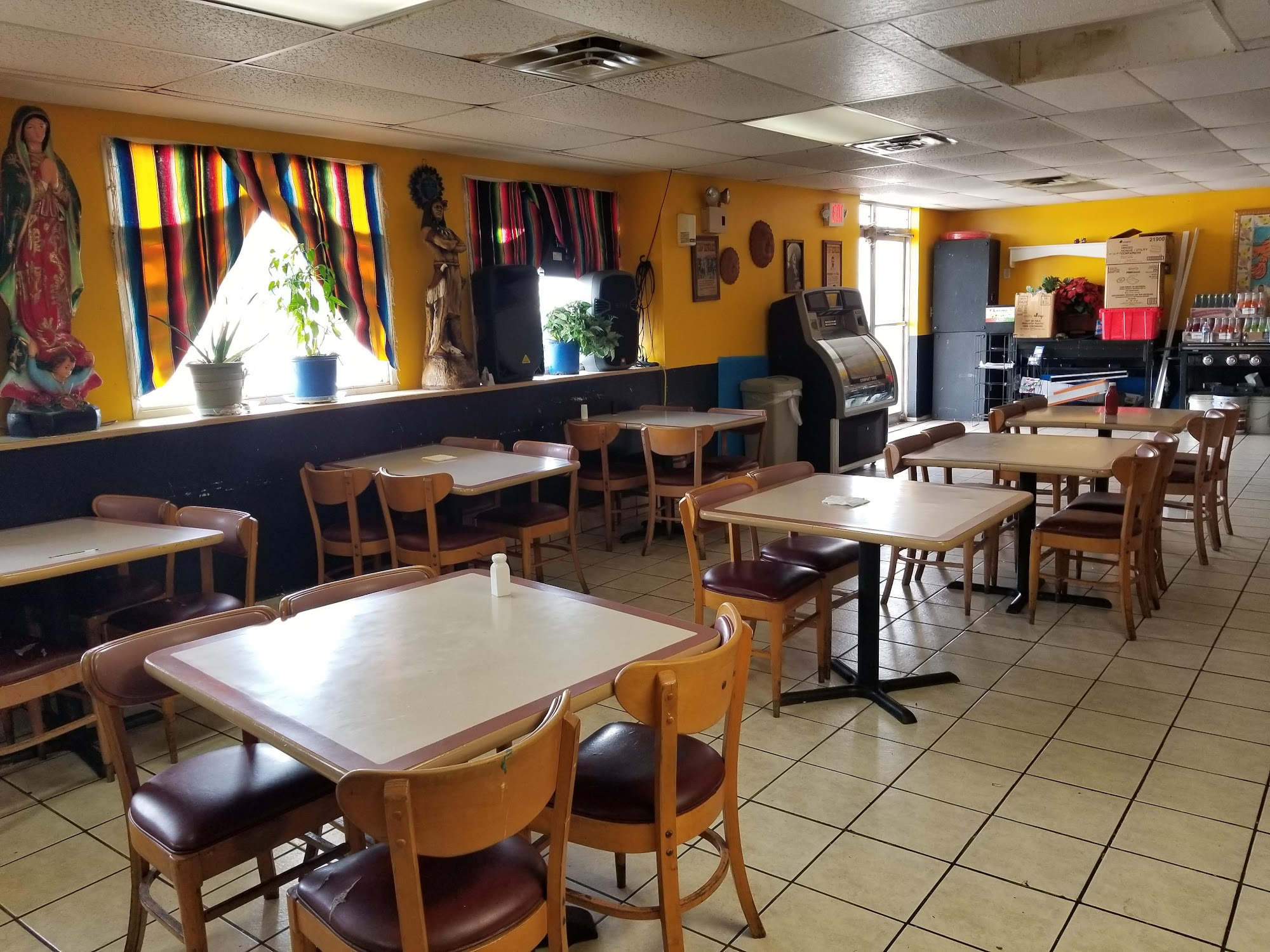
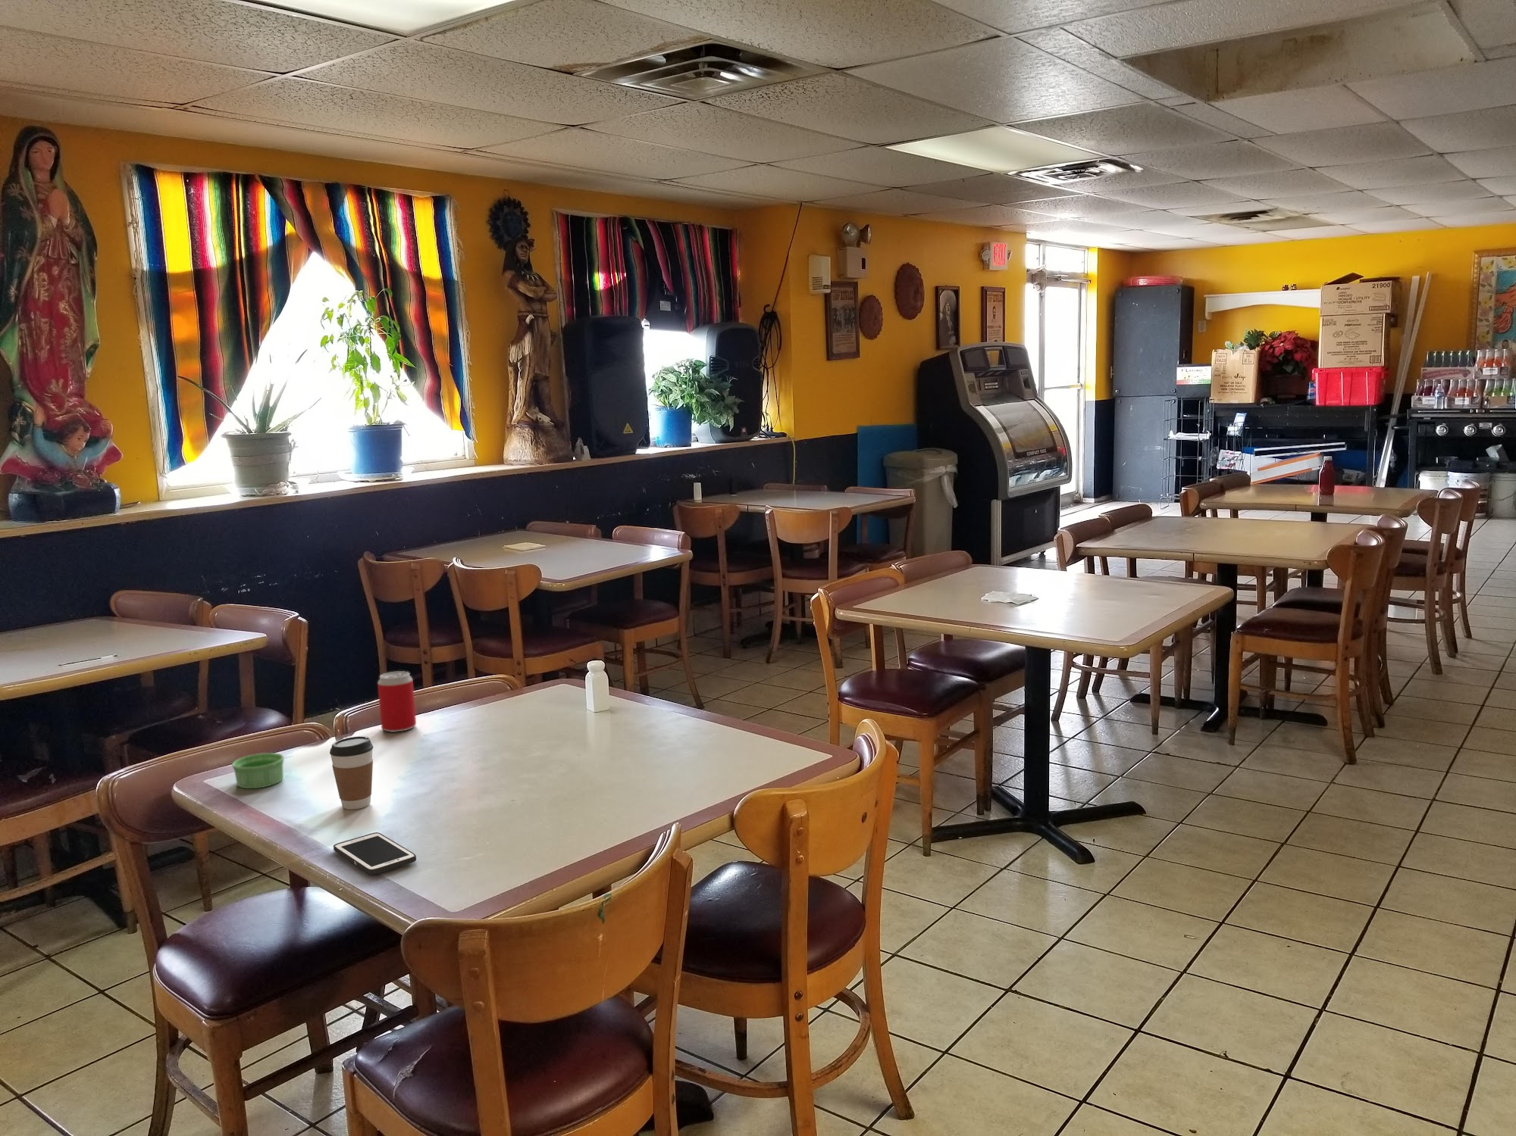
+ beverage can [377,671,417,733]
+ cell phone [333,832,417,876]
+ coffee cup [329,735,374,810]
+ ramekin [232,752,285,789]
